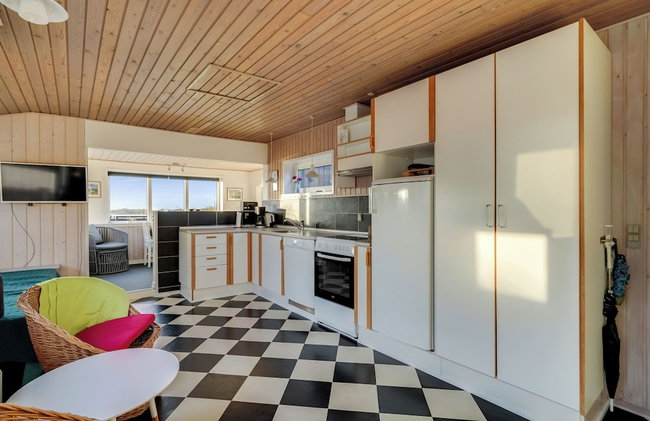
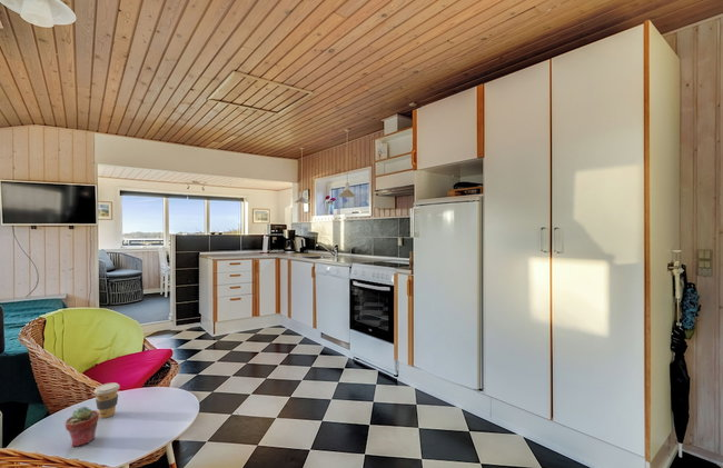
+ coffee cup [93,381,121,419]
+ potted succulent [65,406,100,448]
